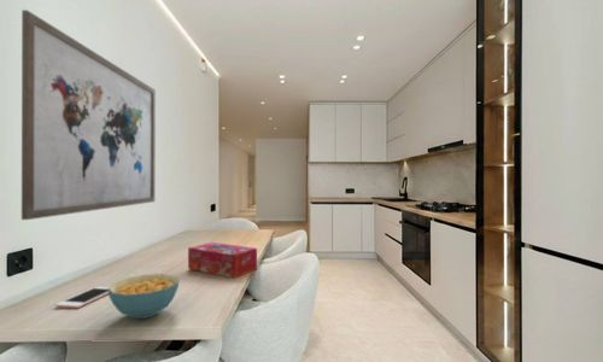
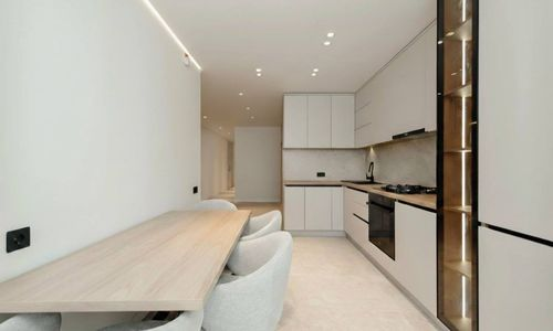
- cell phone [54,286,110,310]
- wall art [21,8,157,221]
- cereal bowl [107,273,181,320]
- tissue box [187,241,258,279]
